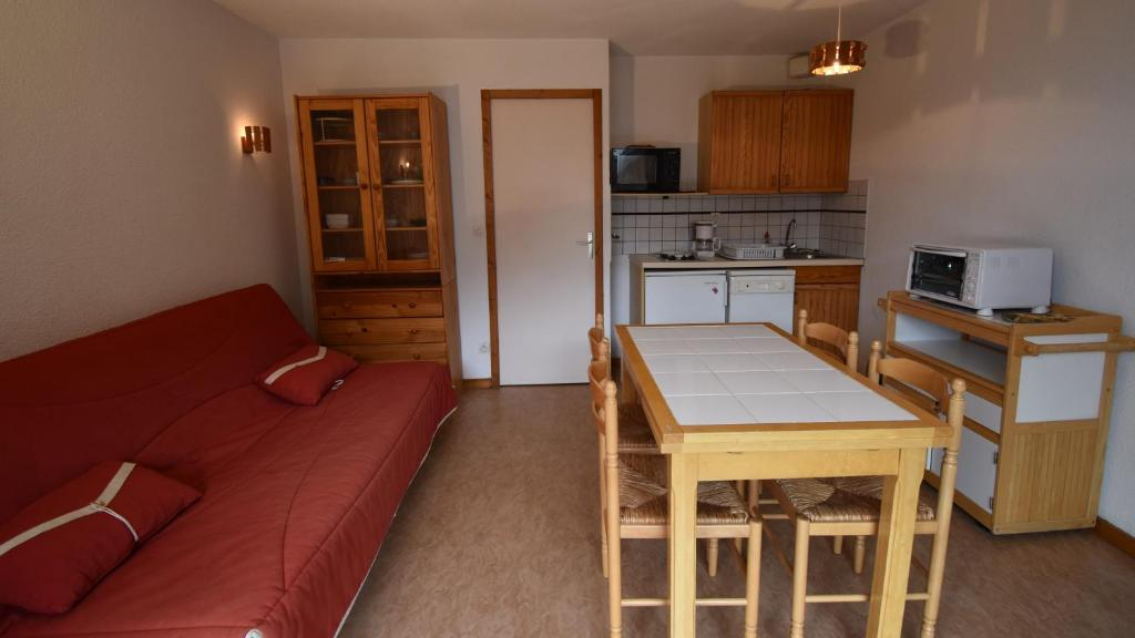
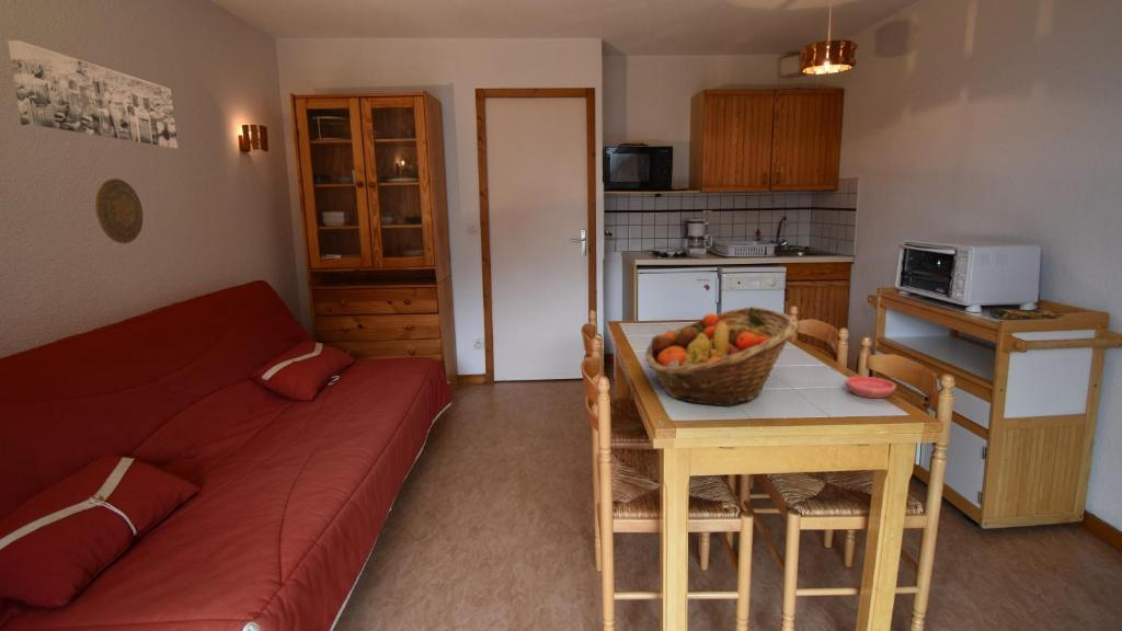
+ saucer [844,376,897,399]
+ wall art [7,39,179,150]
+ fruit basket [644,306,799,408]
+ decorative plate [94,177,145,244]
